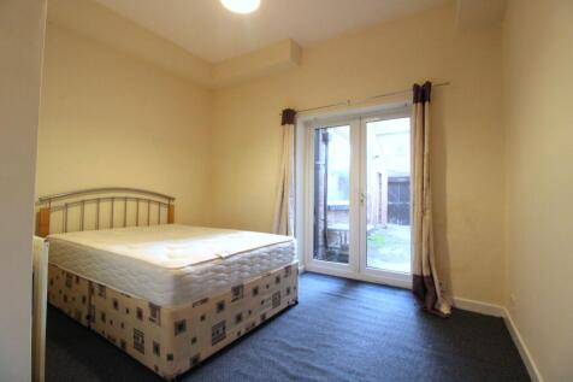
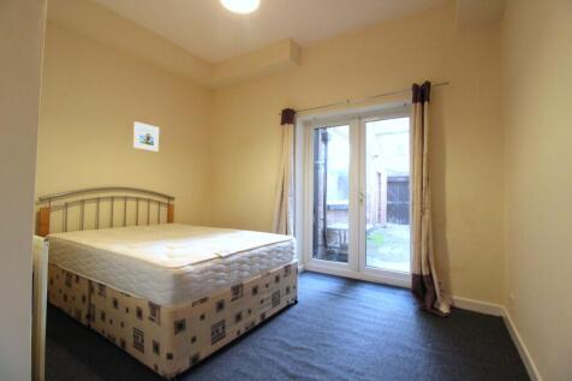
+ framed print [132,120,160,153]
